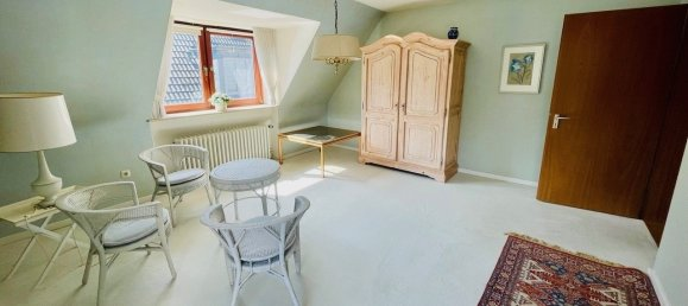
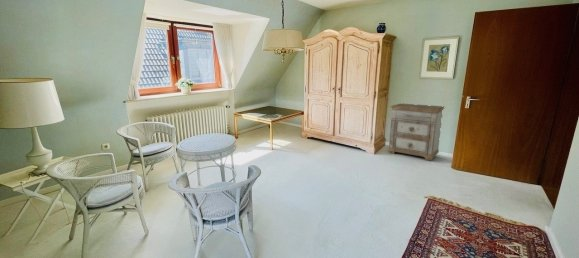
+ nightstand [387,103,445,161]
